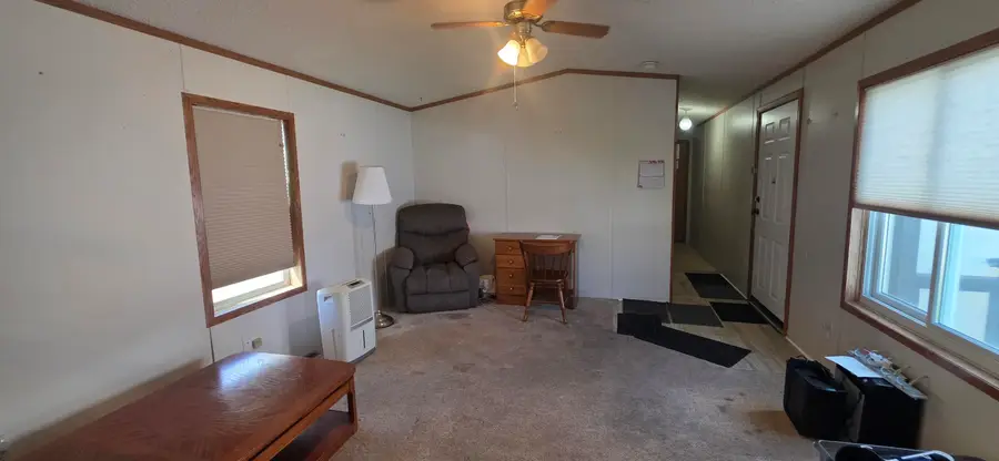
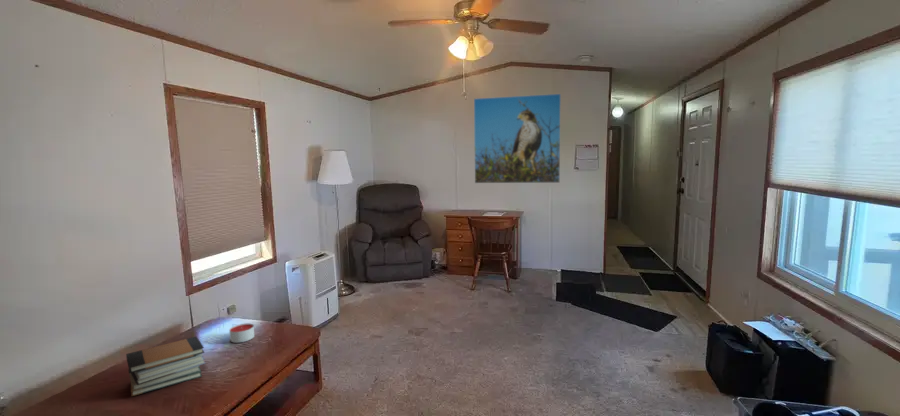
+ candle [229,323,255,344]
+ book stack [125,336,206,397]
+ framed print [473,93,562,184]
